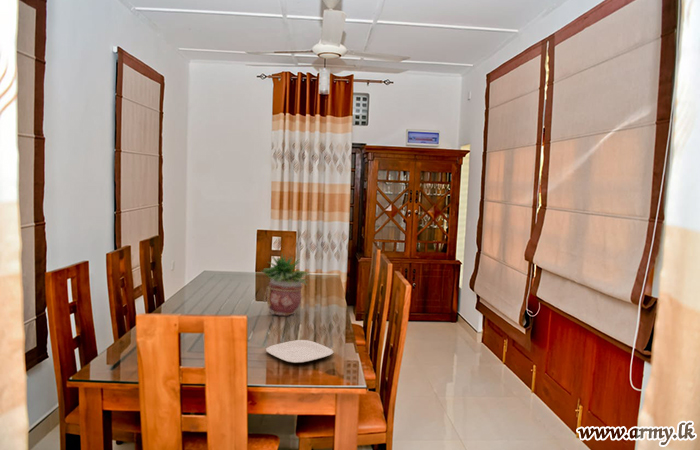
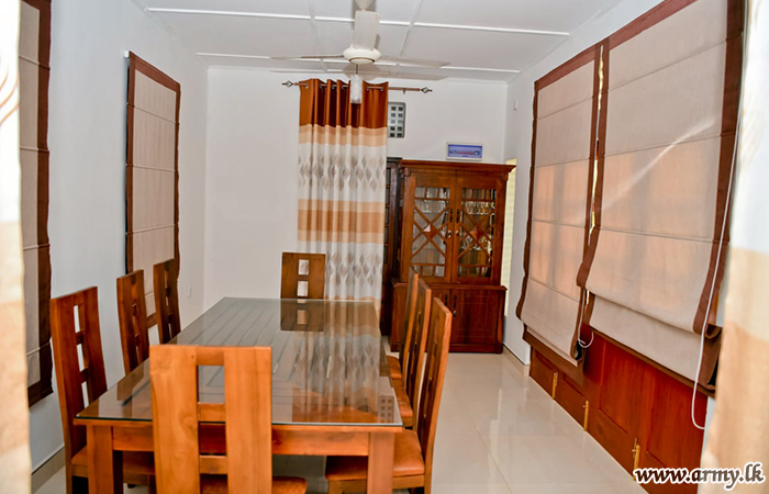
- plate [265,339,335,364]
- potted plant [260,253,312,317]
